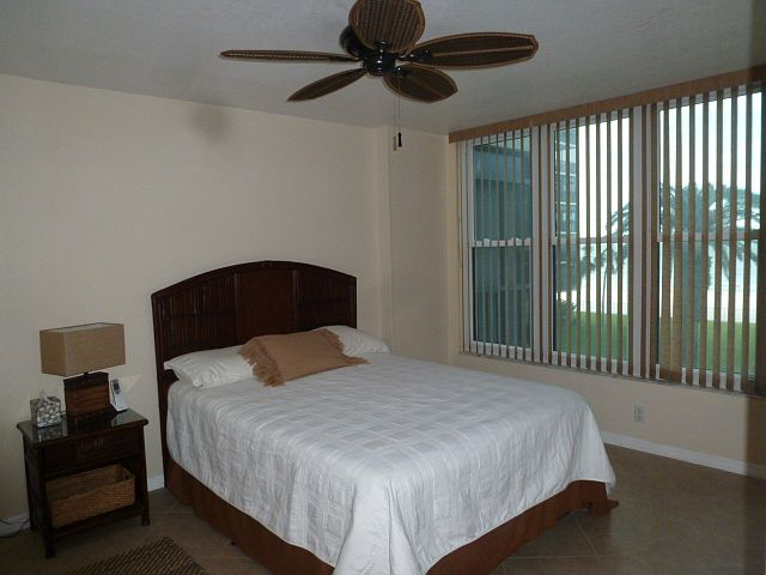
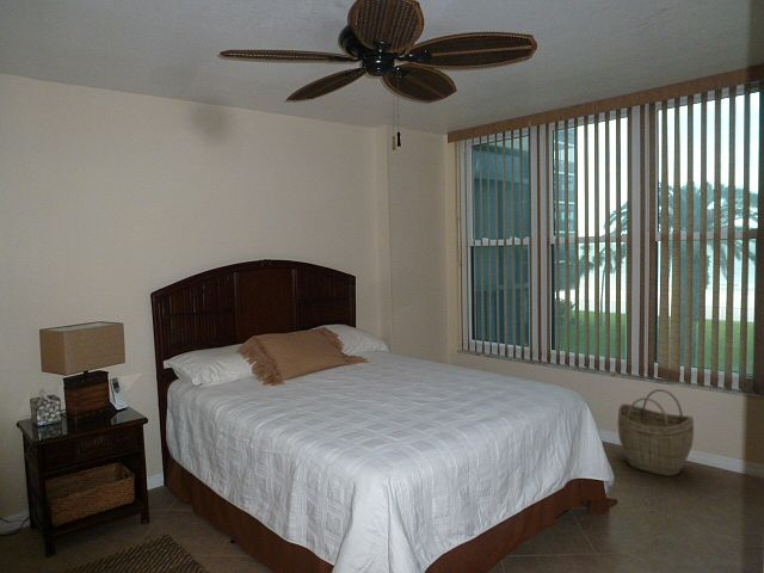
+ woven basket [617,388,695,478]
